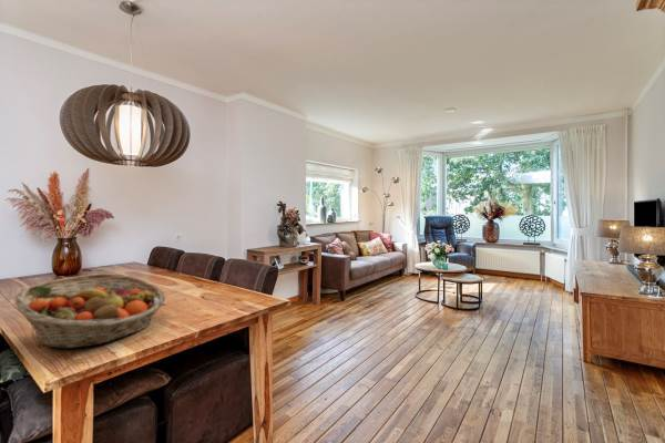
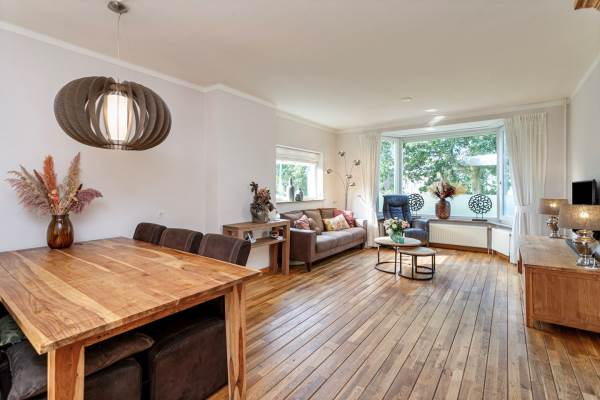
- fruit basket [13,272,167,350]
